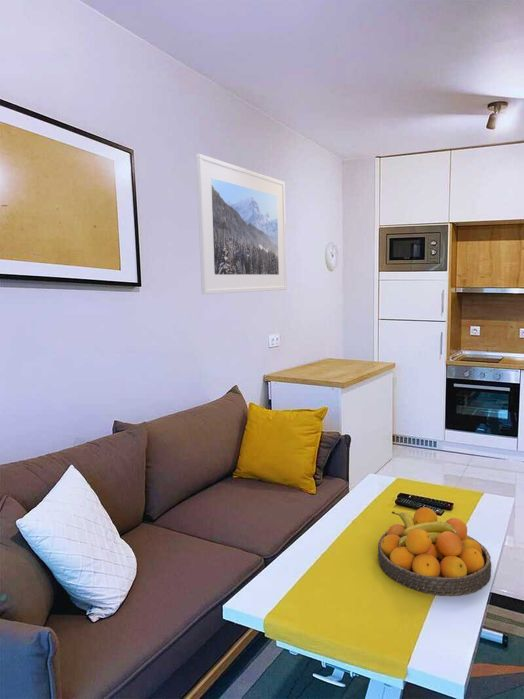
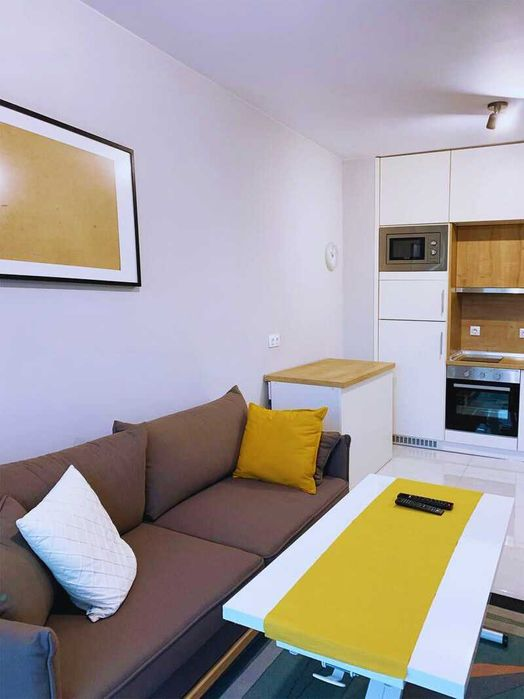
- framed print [195,153,288,295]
- fruit bowl [377,506,492,597]
